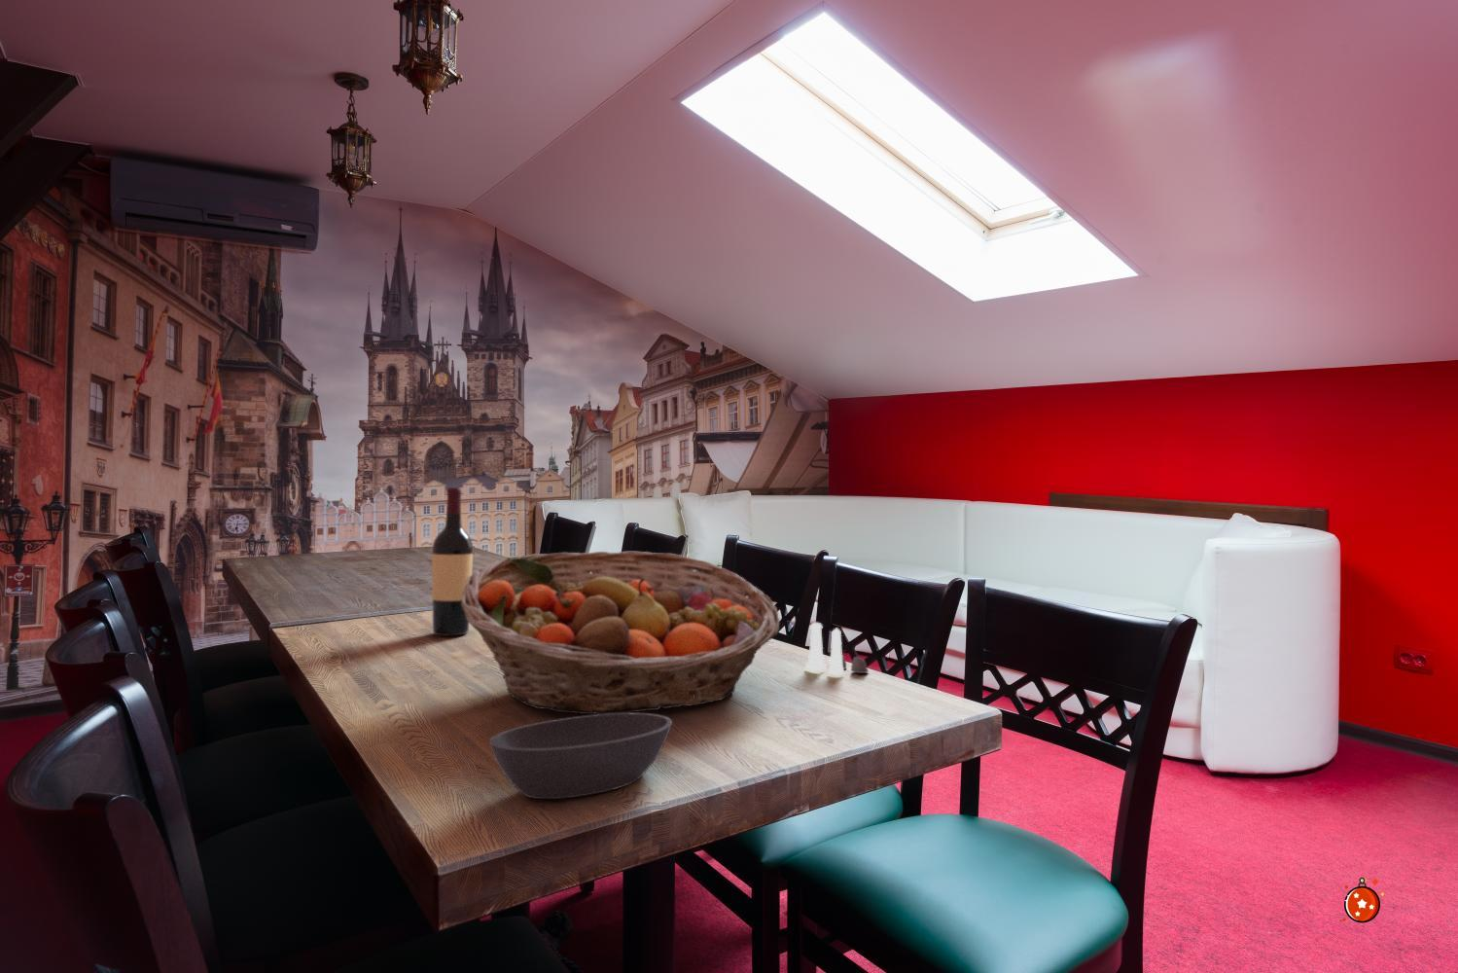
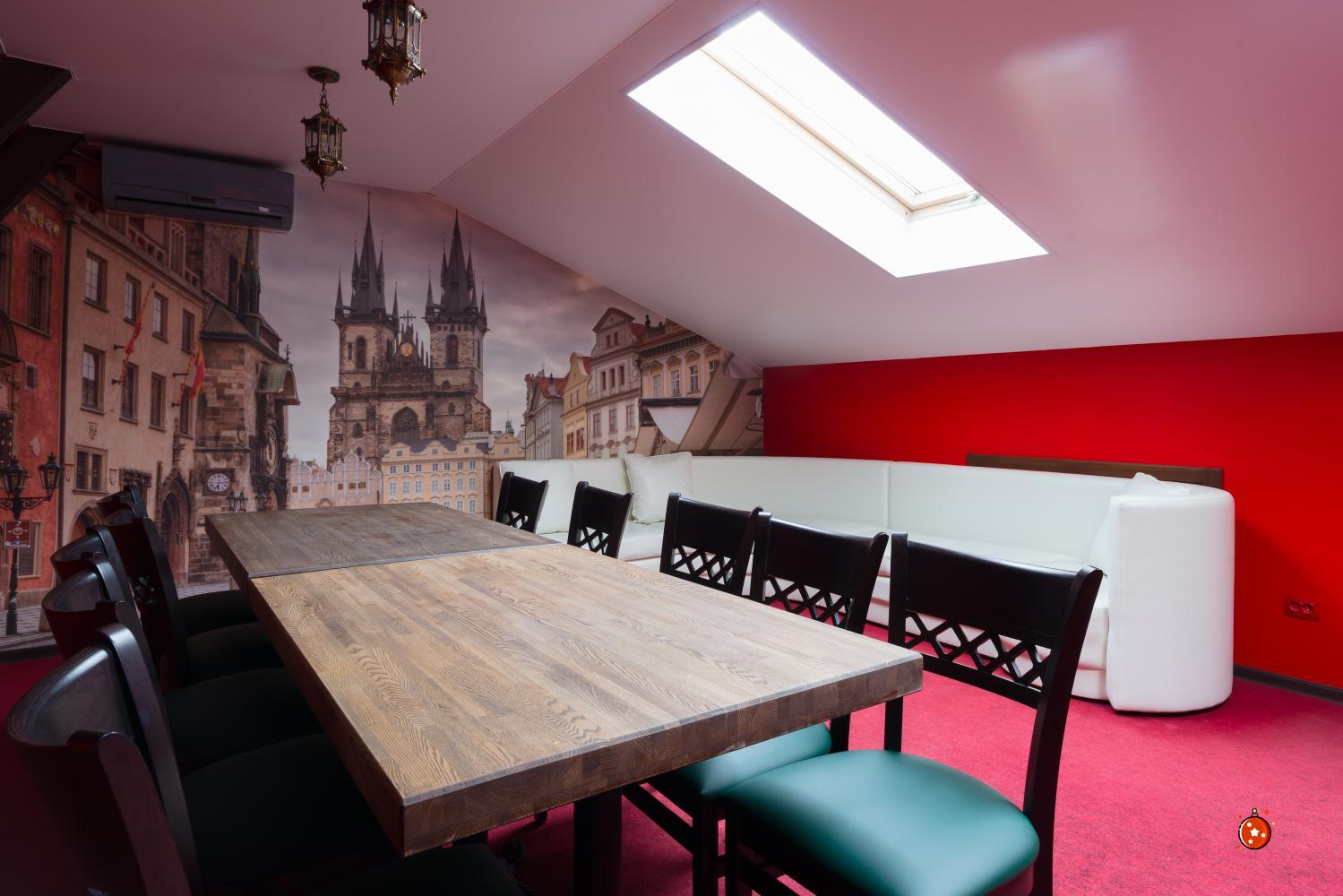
- bowl [489,712,673,800]
- wine bottle [431,486,473,636]
- salt and pepper shaker set [804,622,870,677]
- fruit basket [461,551,781,716]
